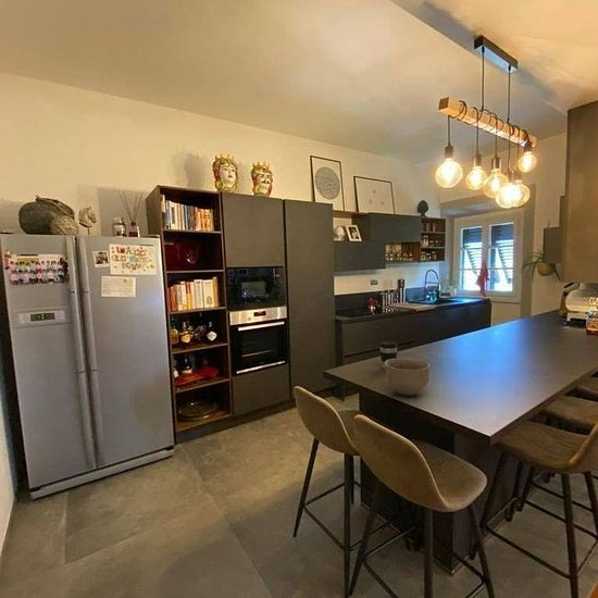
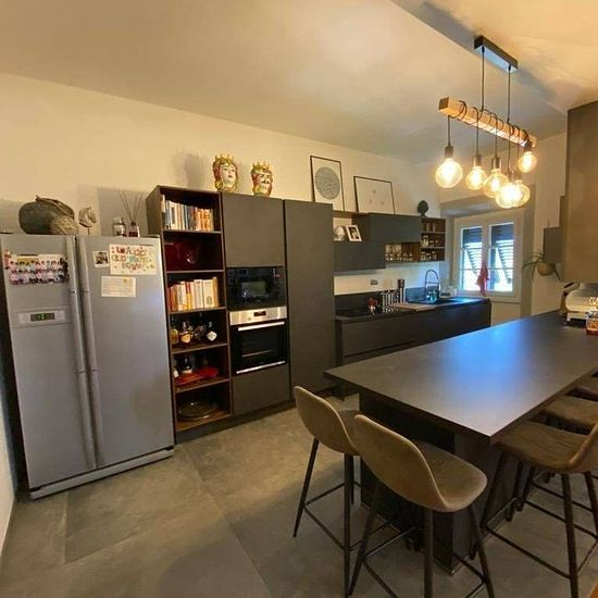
- coffee cup [378,340,399,370]
- bowl [385,357,431,397]
